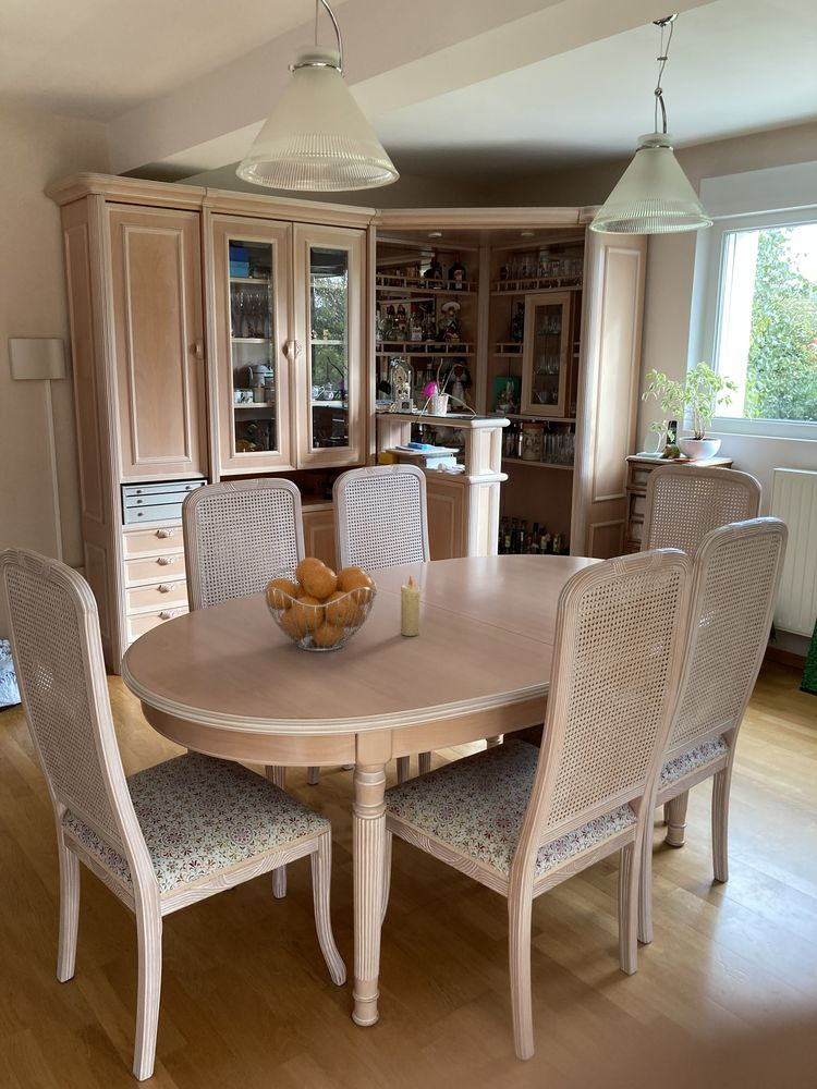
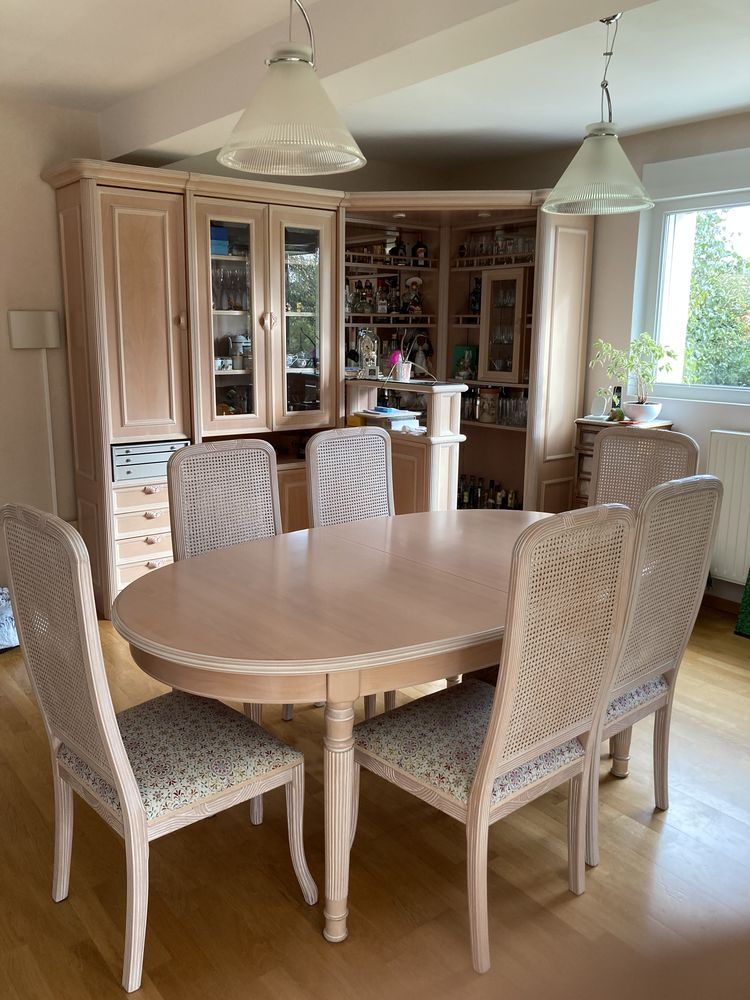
- fruit basket [261,556,378,652]
- candle [400,575,420,637]
